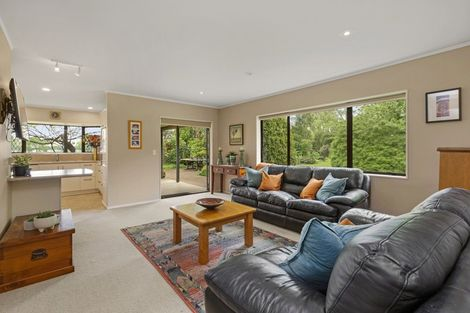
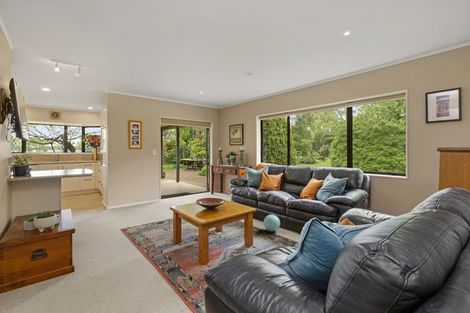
+ ball [263,214,281,232]
